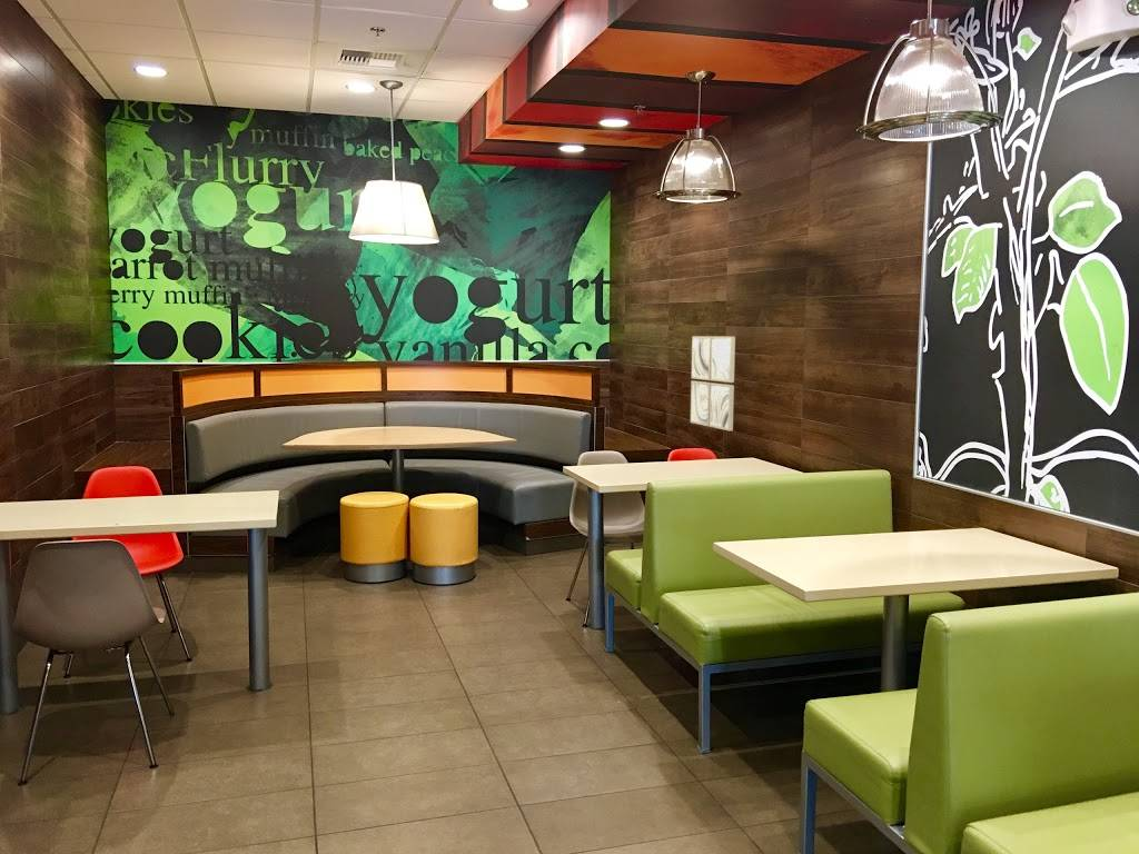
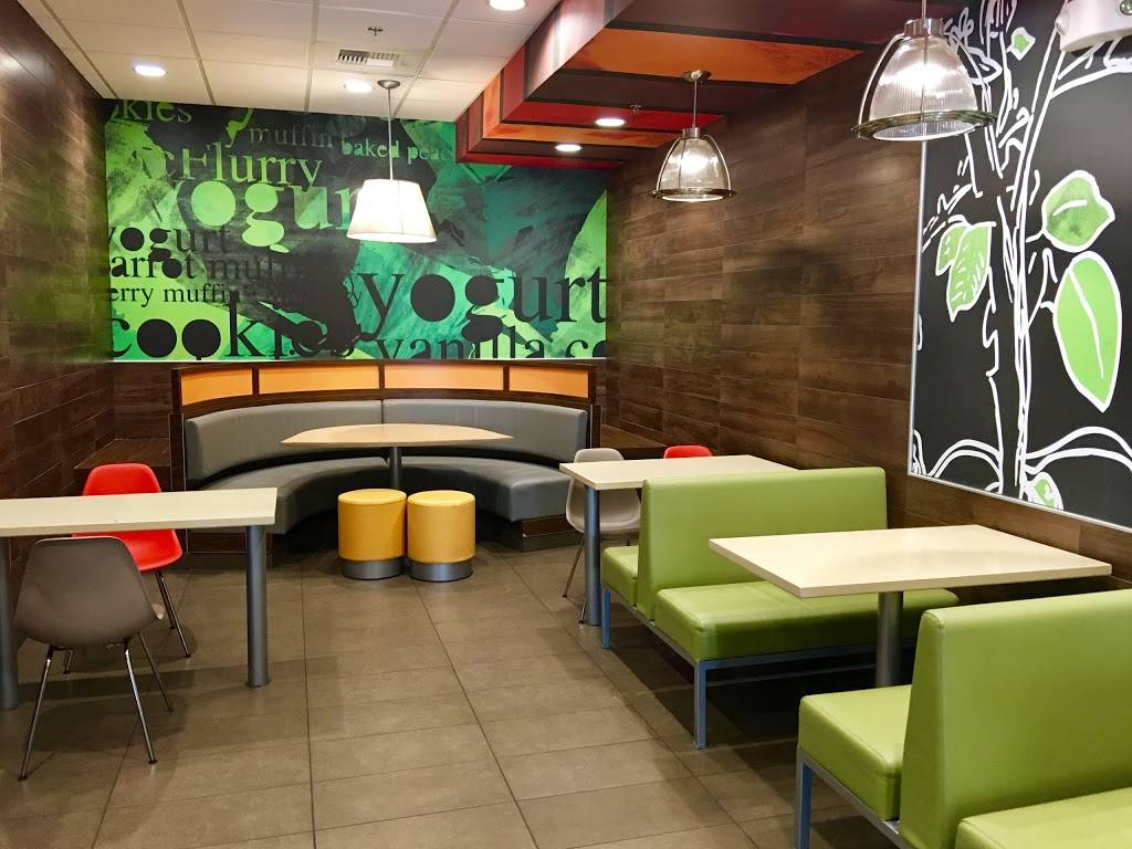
- wall art [690,336,736,431]
